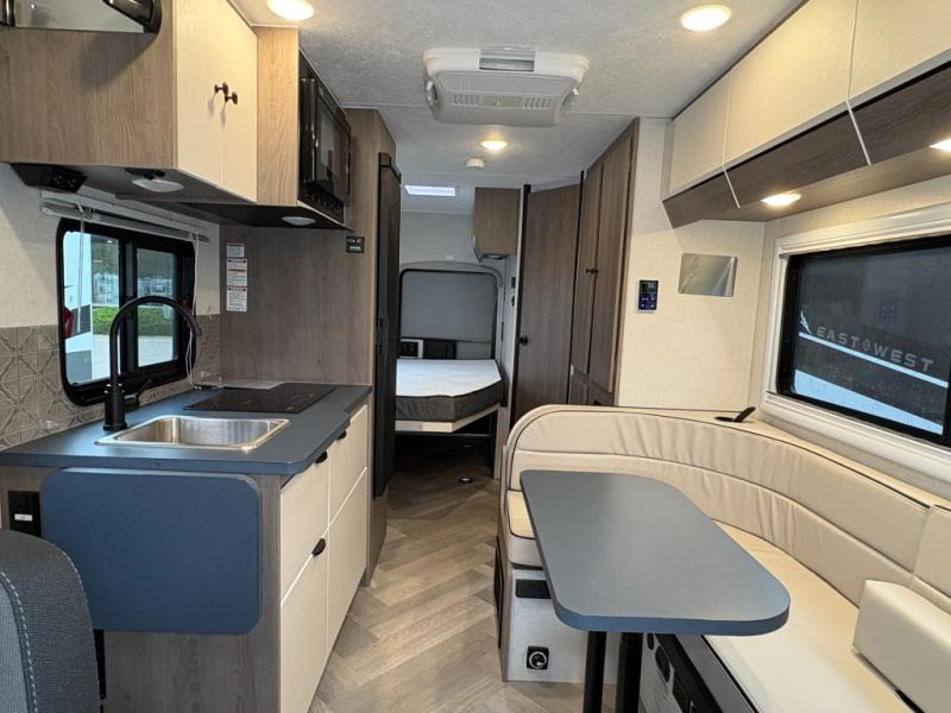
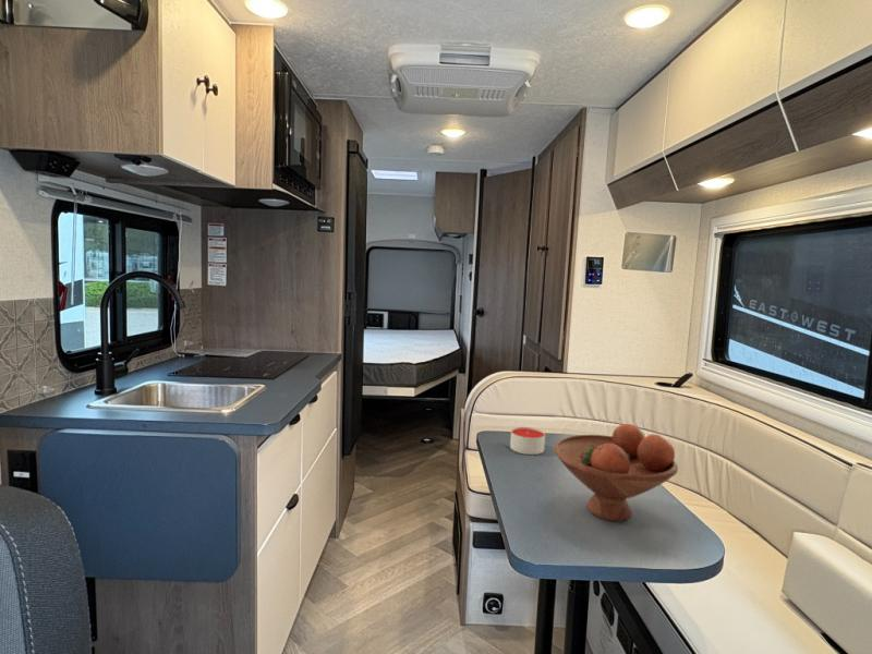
+ fruit bowl [553,423,679,522]
+ candle [509,426,546,456]
